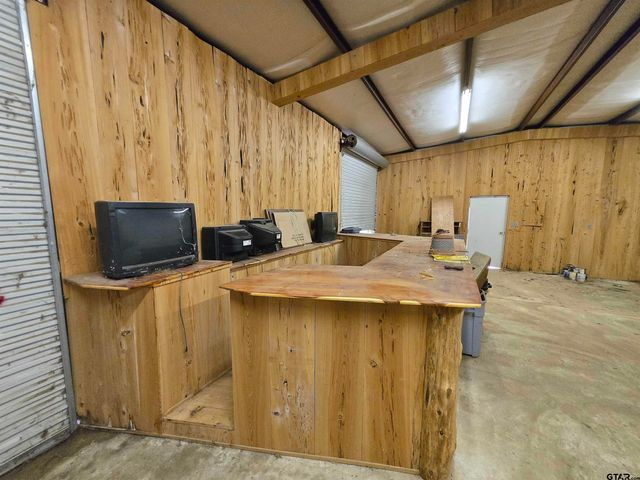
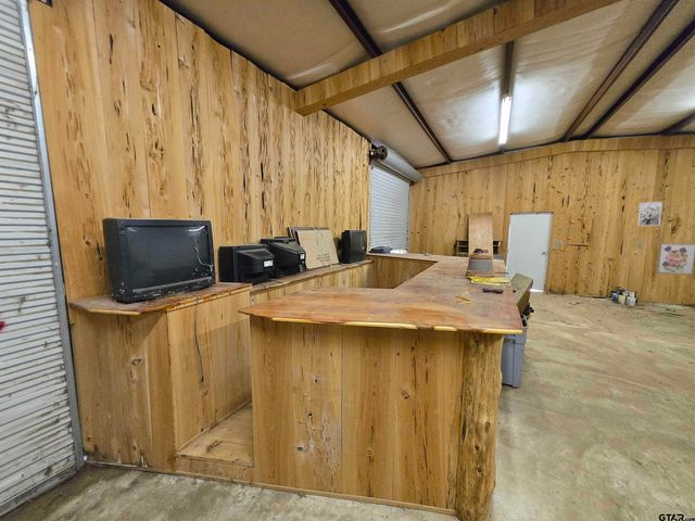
+ wall art [636,201,664,227]
+ wall art [656,242,695,276]
